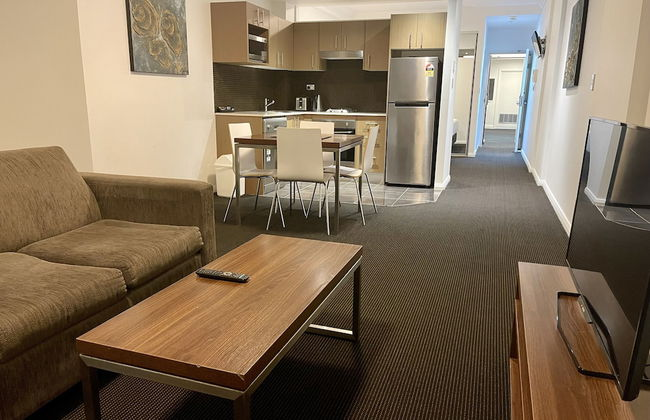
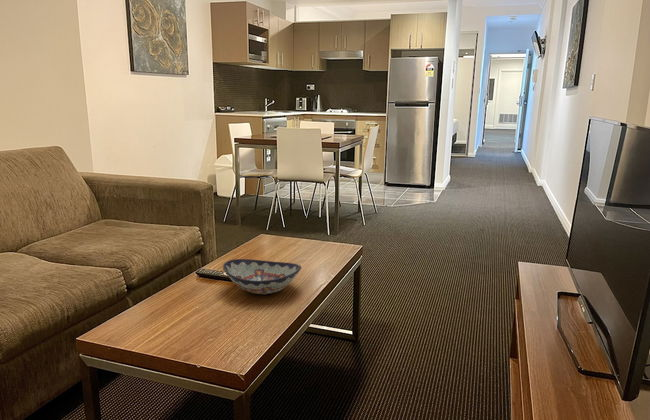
+ decorative bowl [222,258,302,295]
